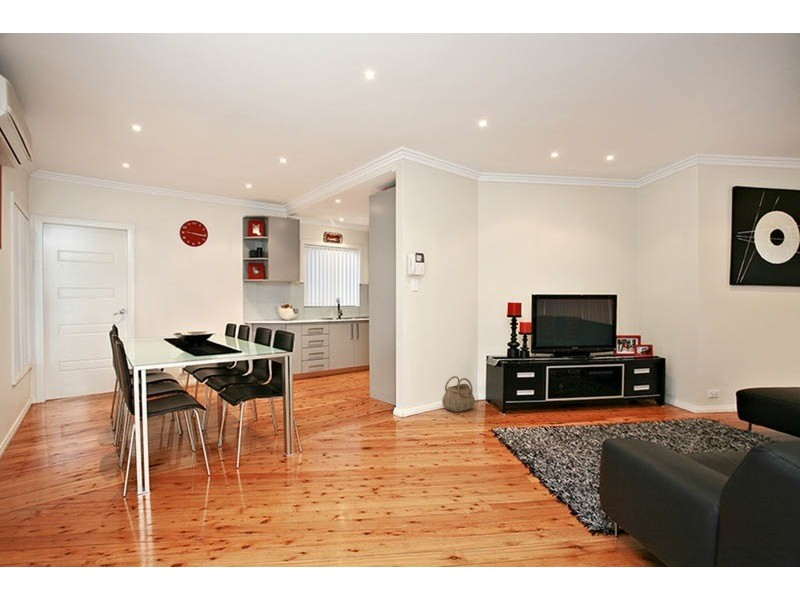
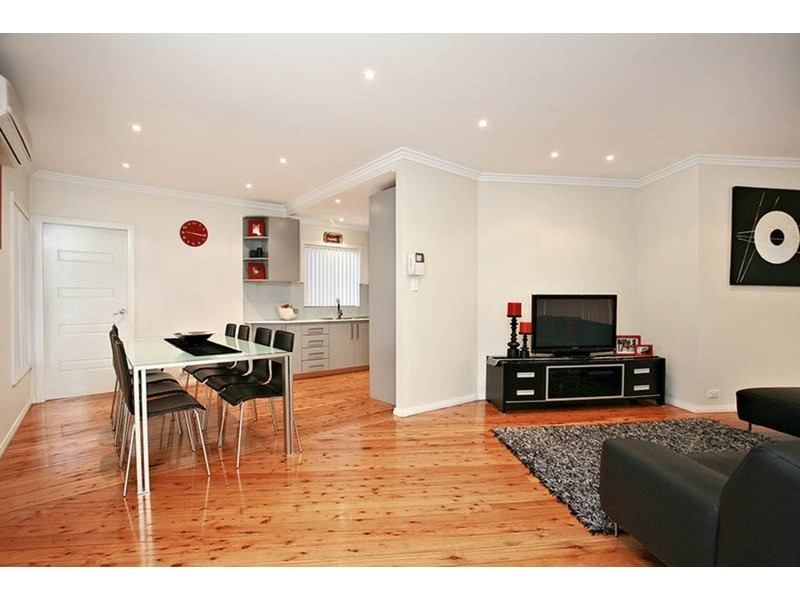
- basket [441,375,476,413]
